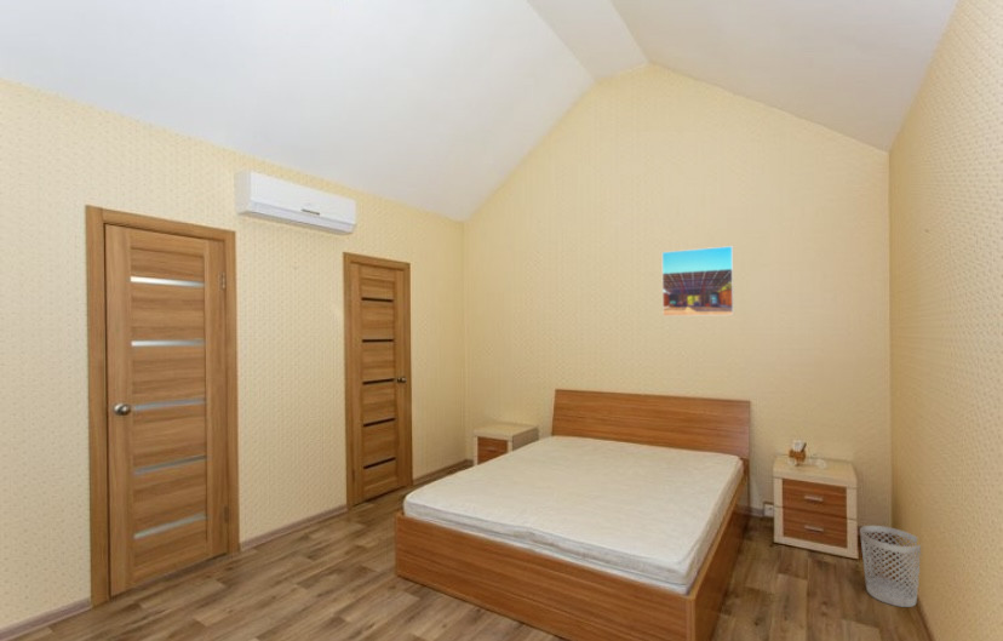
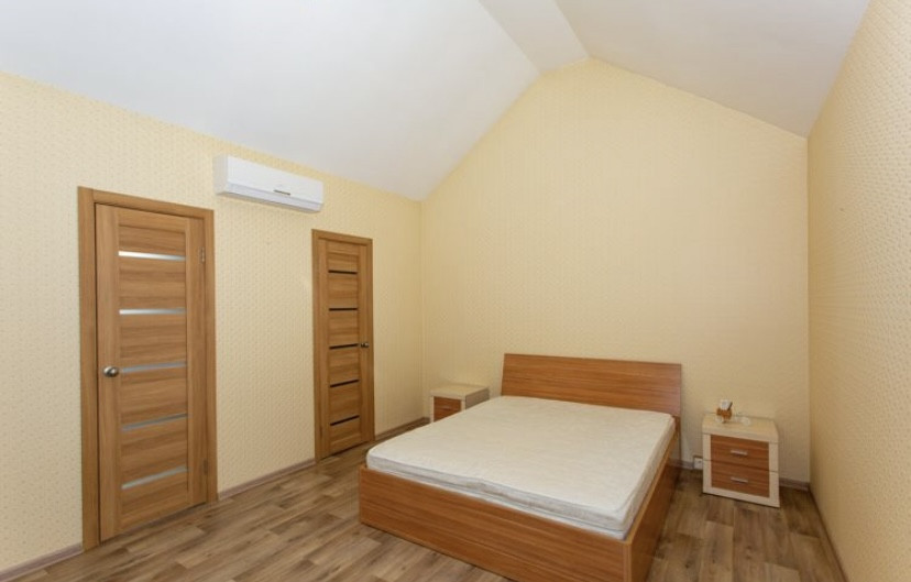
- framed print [661,245,735,317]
- wastebasket [859,525,922,608]
